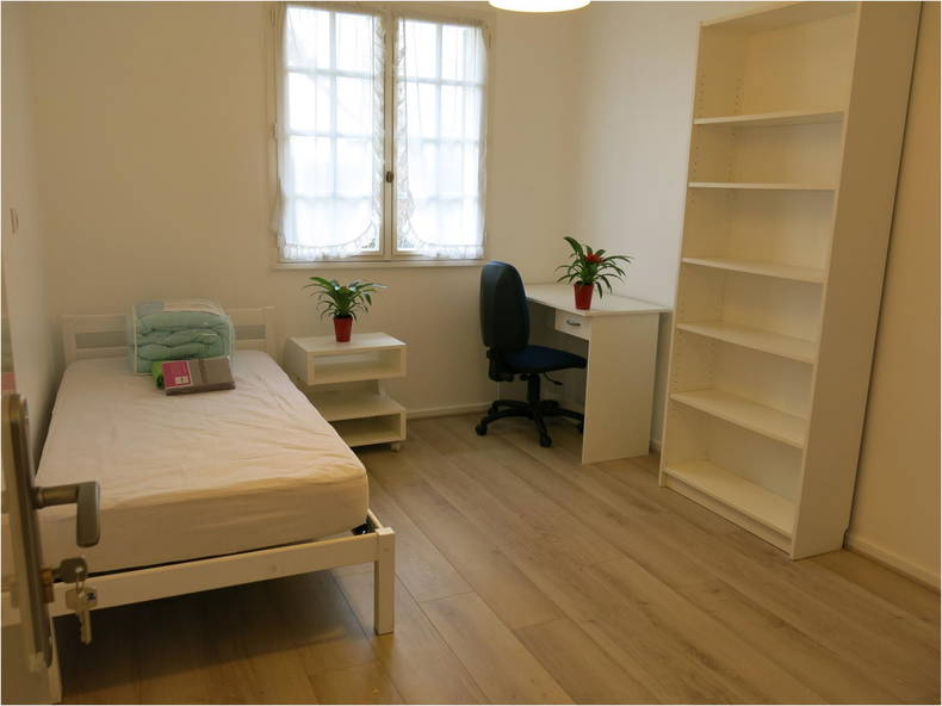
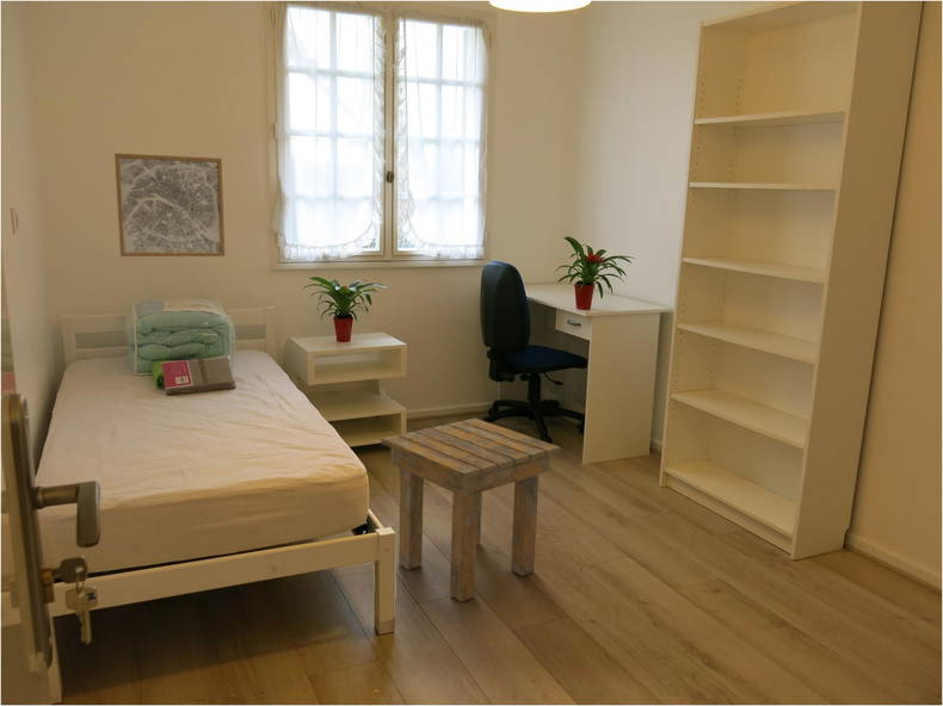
+ wall art [113,153,226,258]
+ side table [380,417,561,603]
